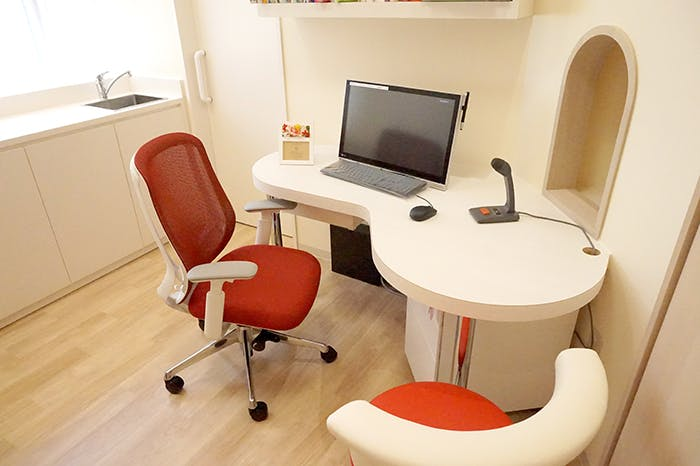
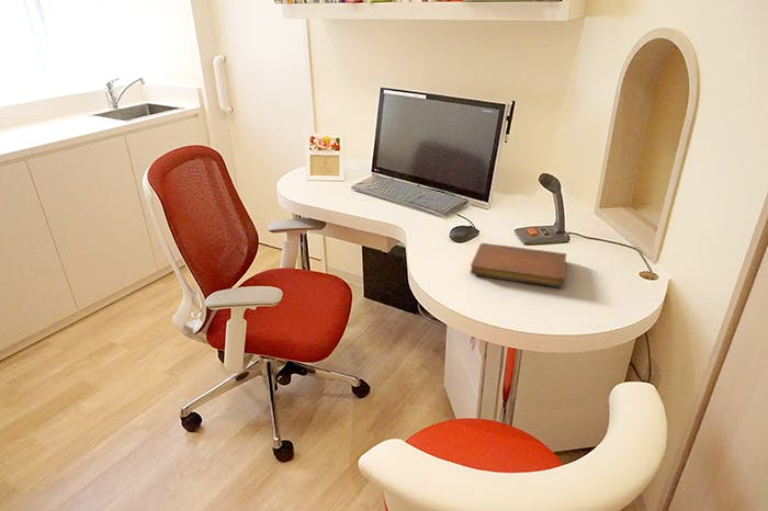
+ notebook [470,242,567,288]
